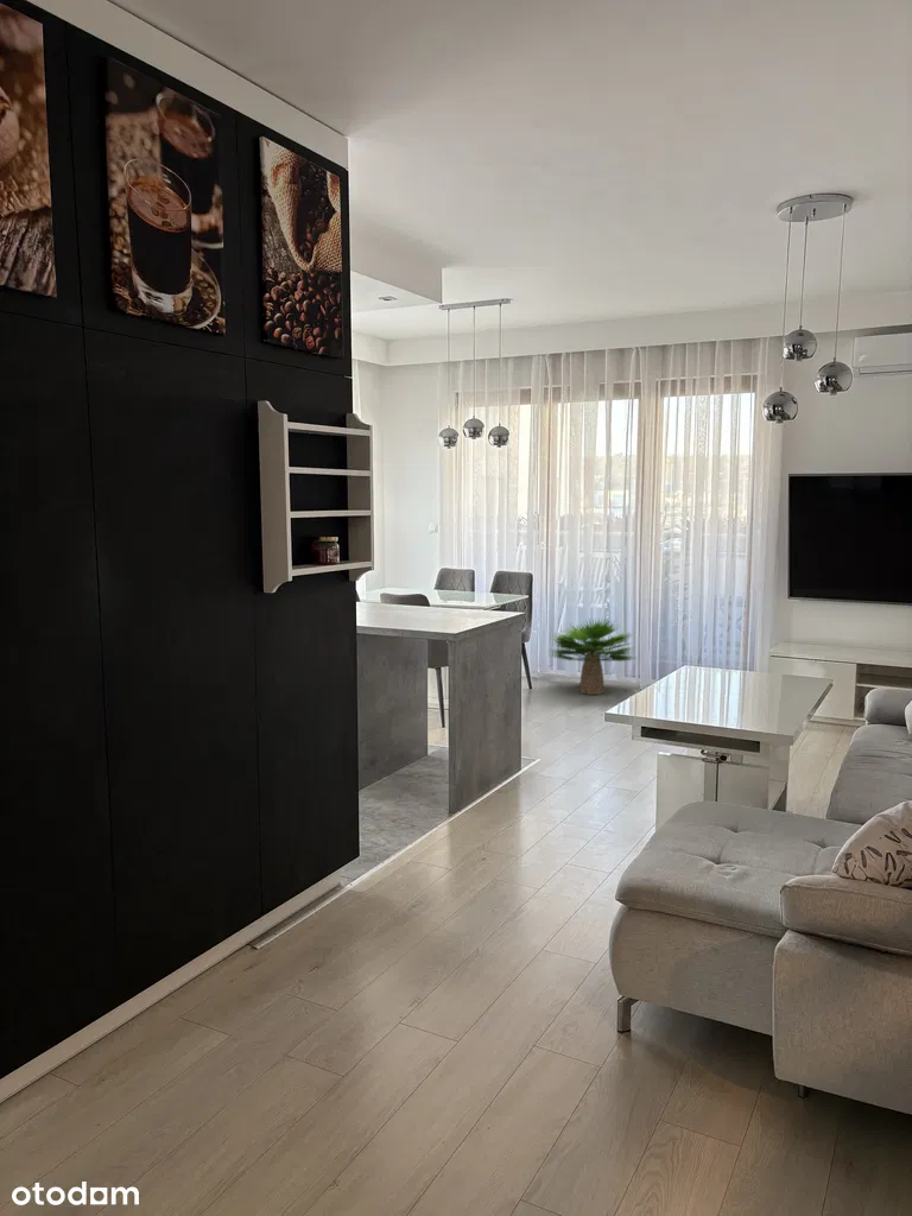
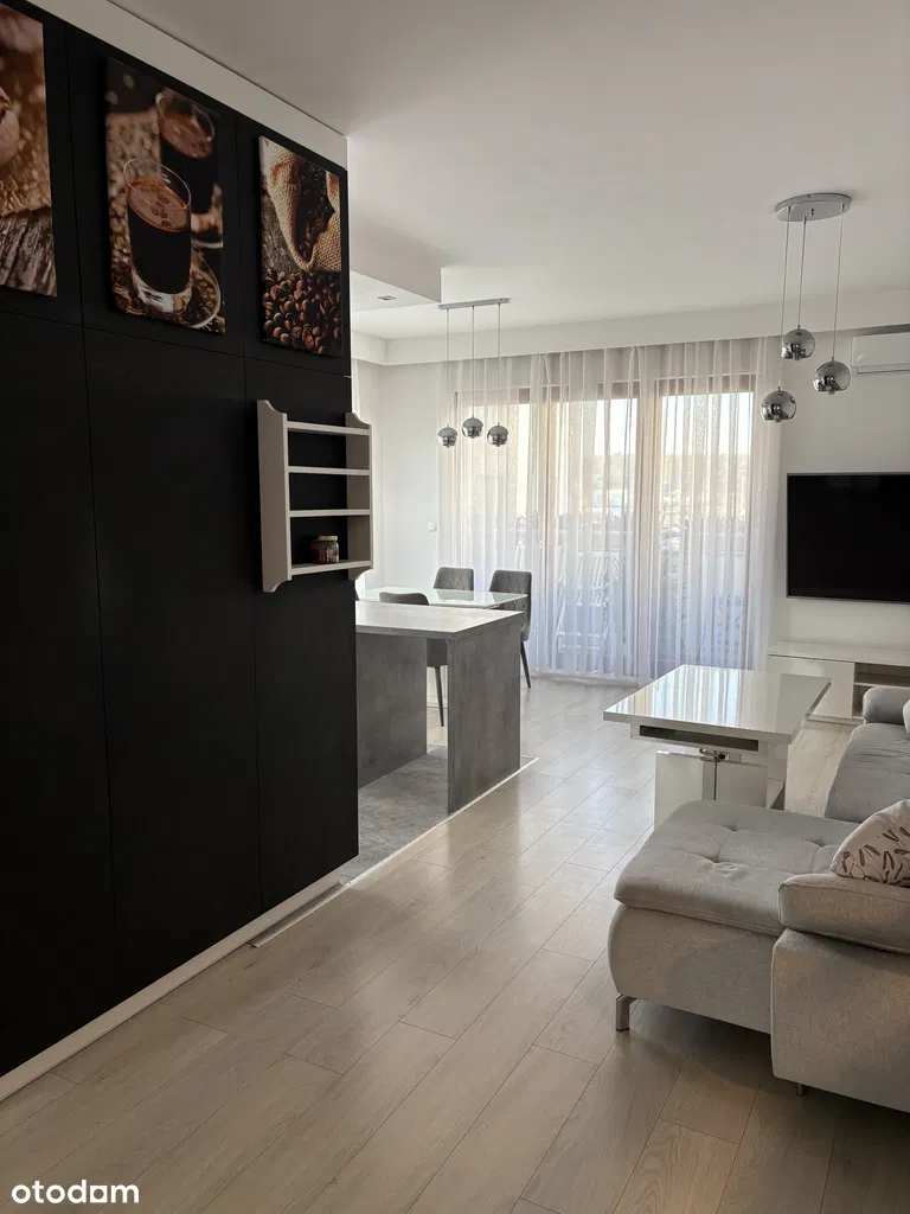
- potted plant [546,616,636,696]
